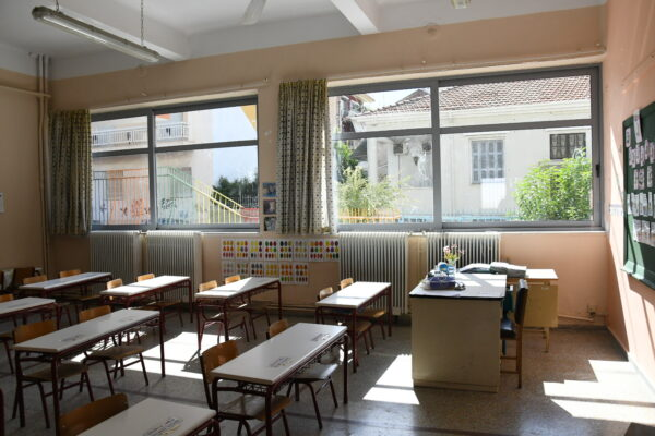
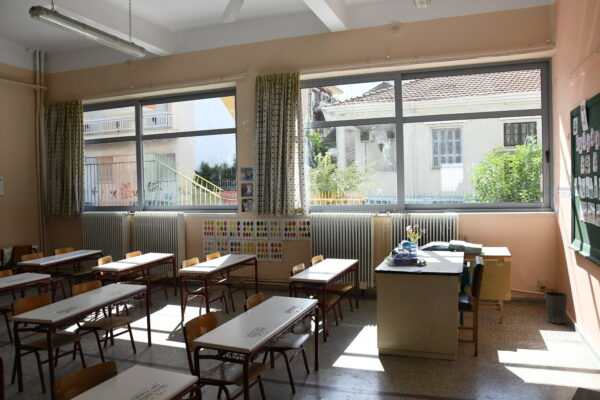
+ waste basket [544,291,568,325]
